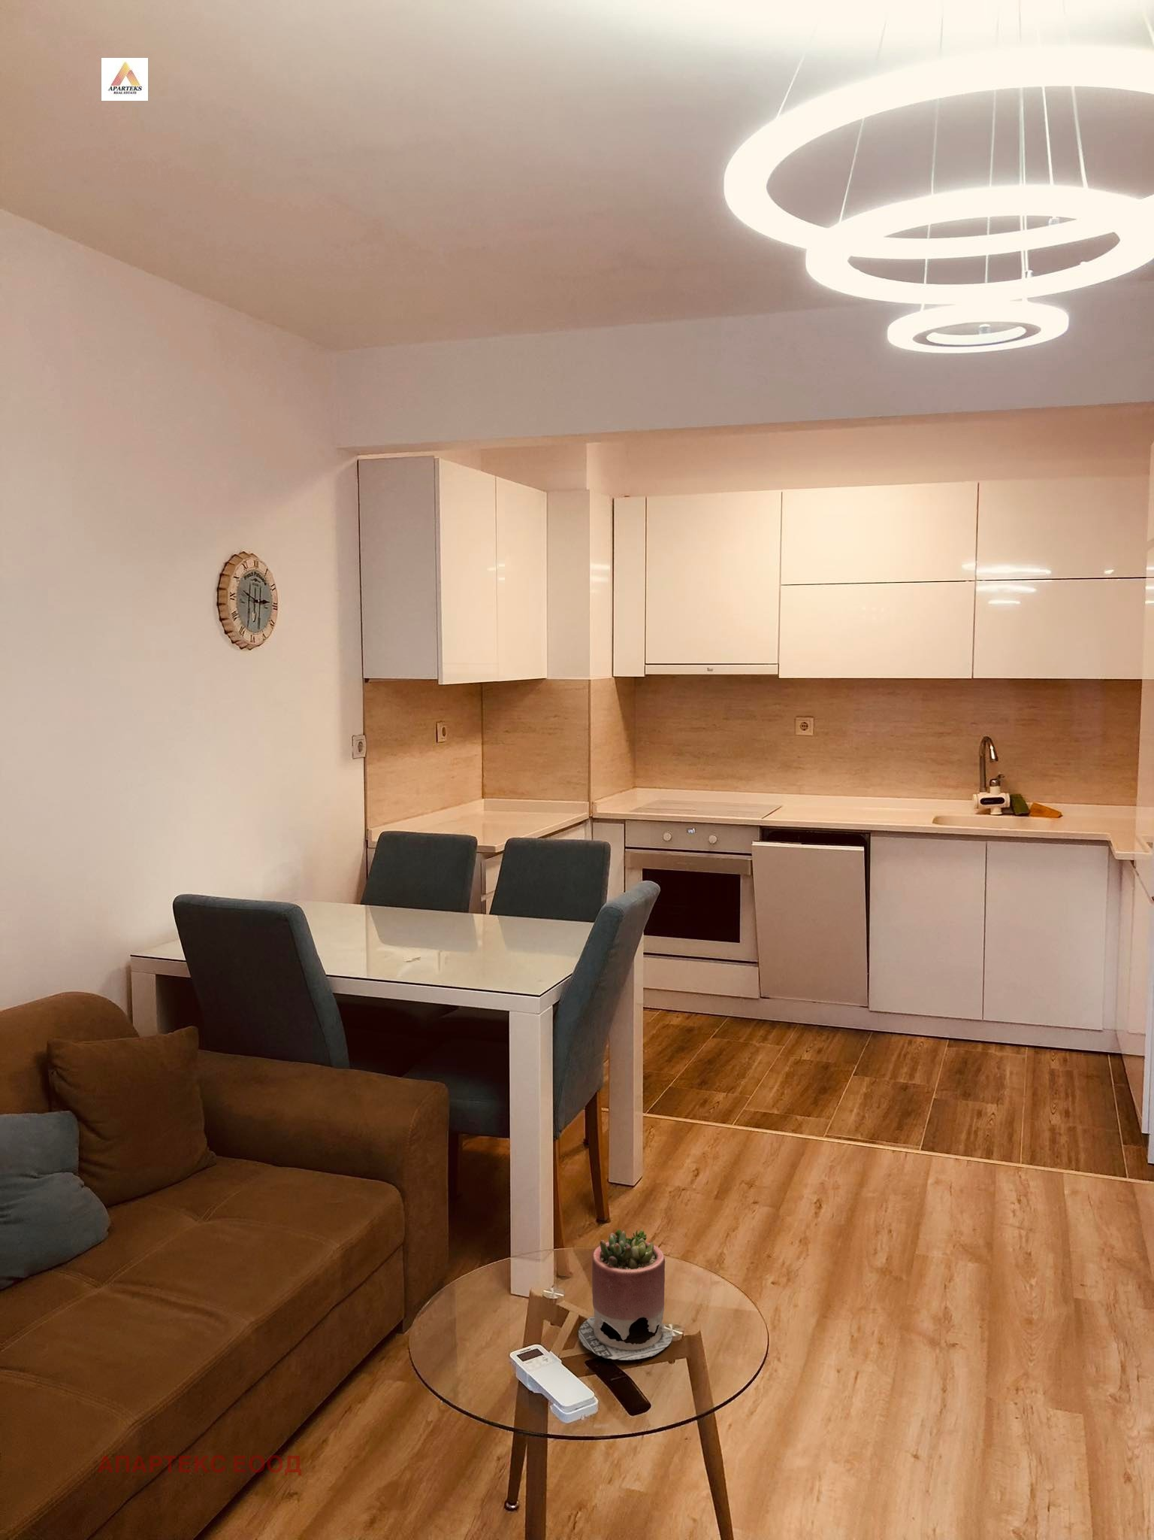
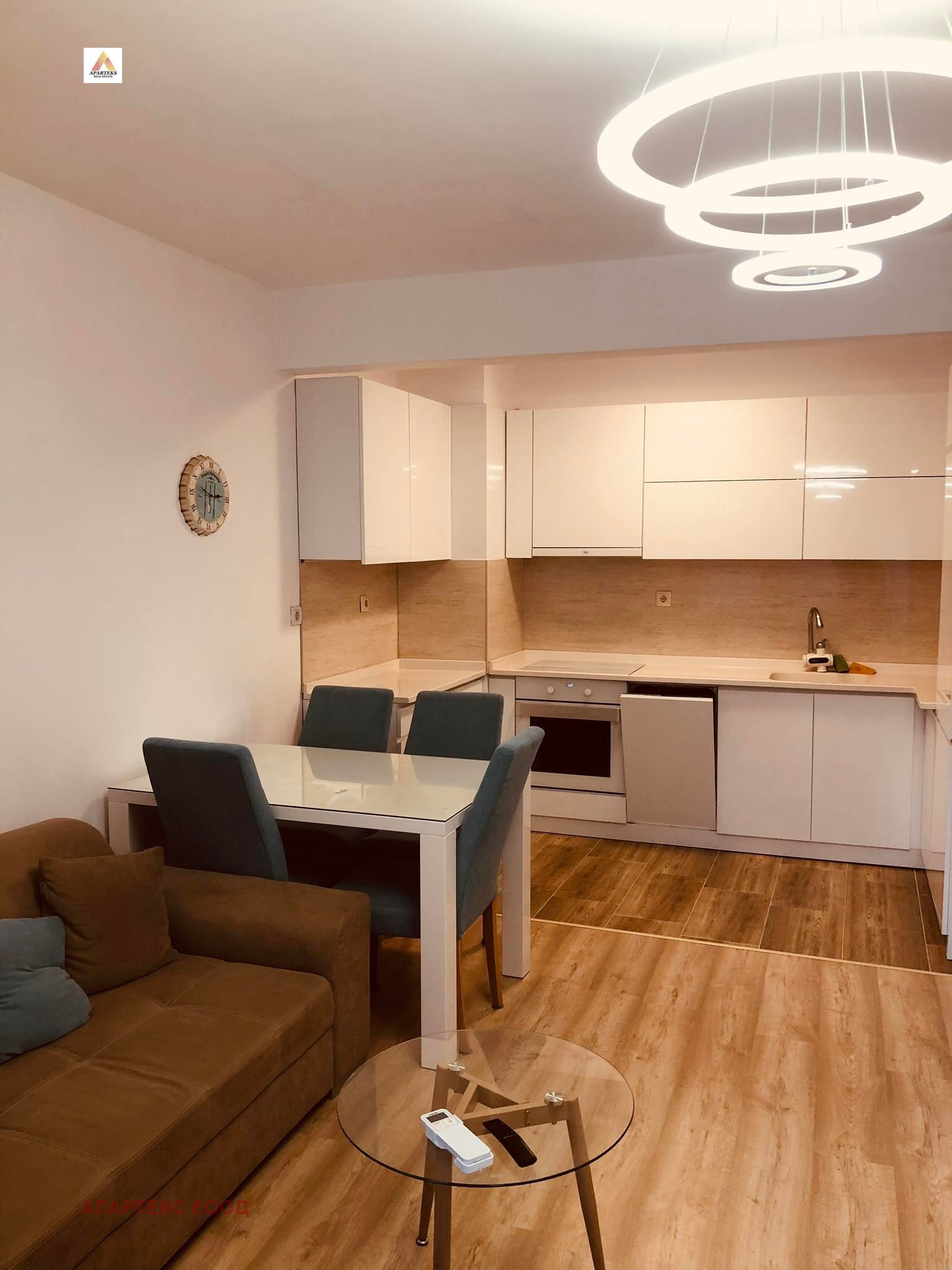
- succulent planter [578,1228,673,1361]
